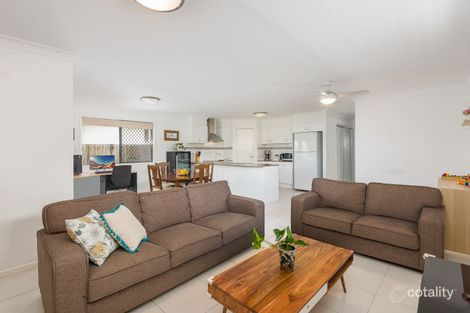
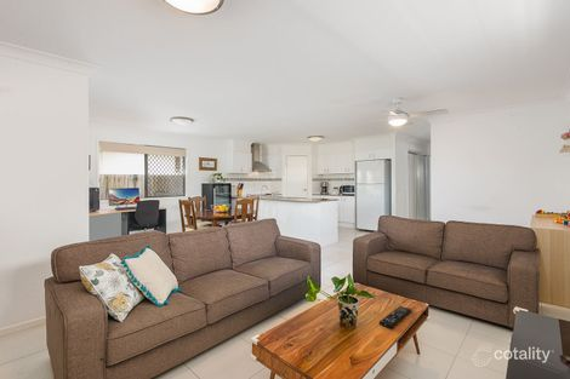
+ remote control [378,305,412,329]
